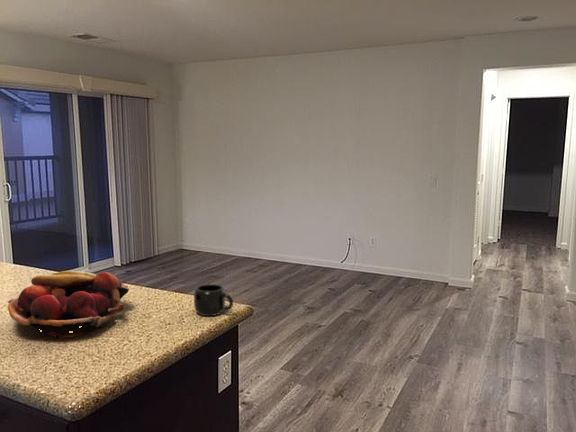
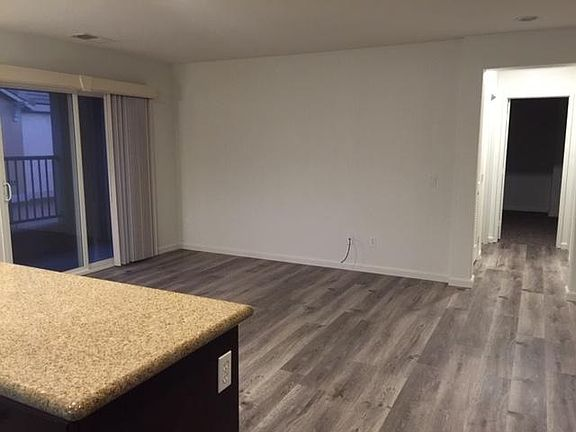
- fruit basket [7,270,130,339]
- mug [193,283,234,317]
